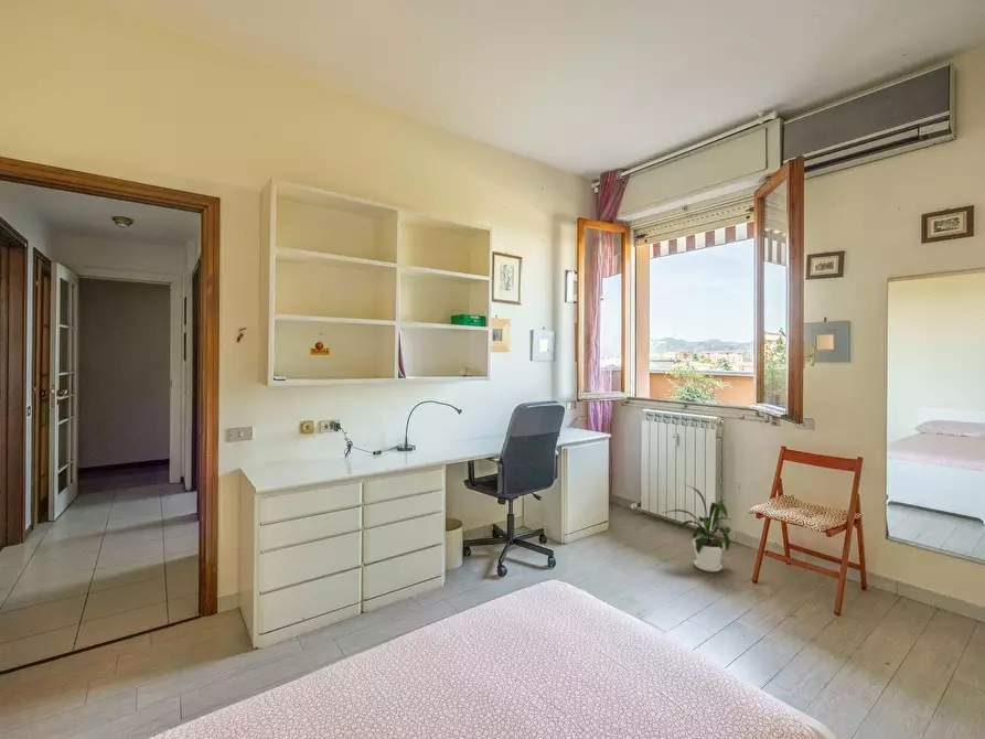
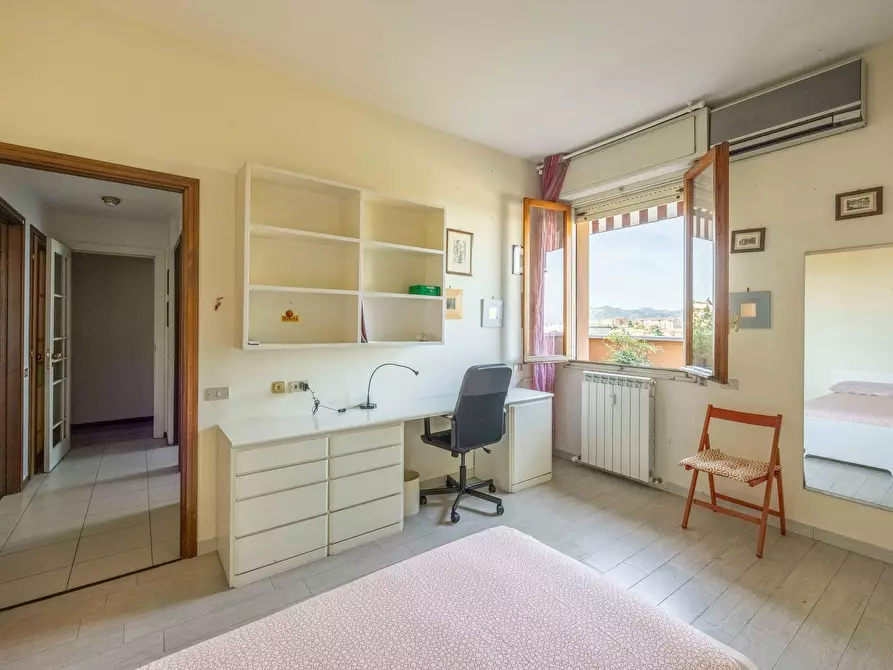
- house plant [663,484,731,572]
